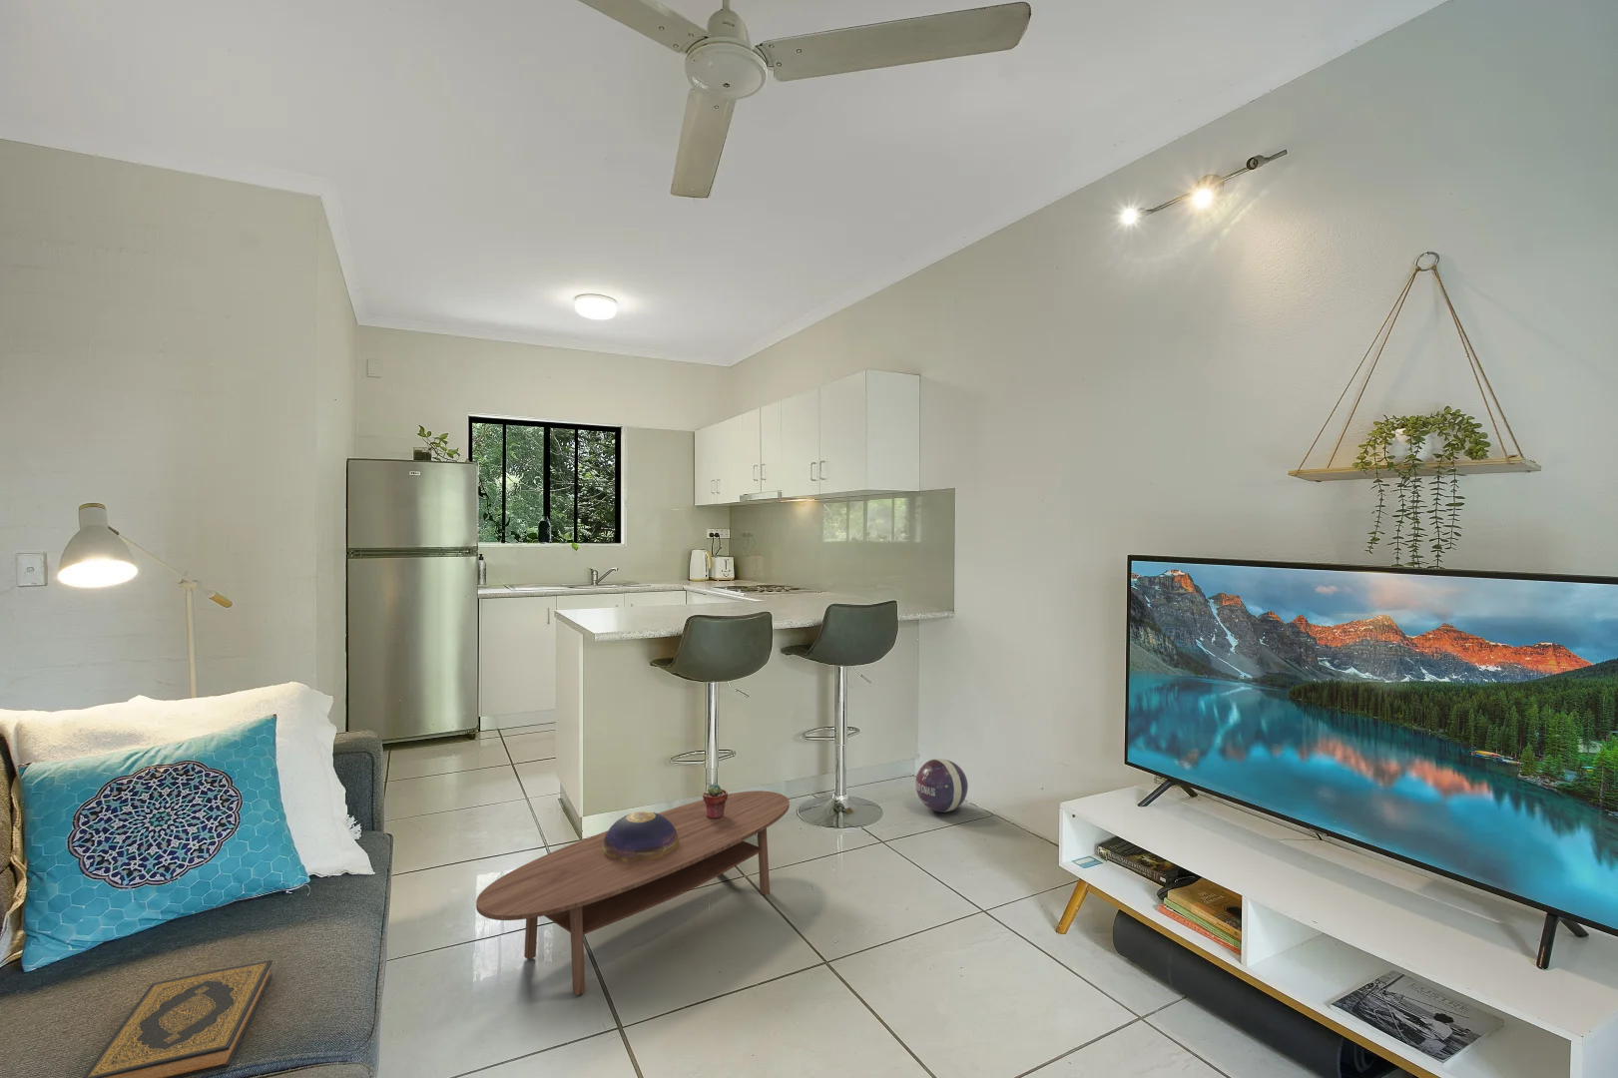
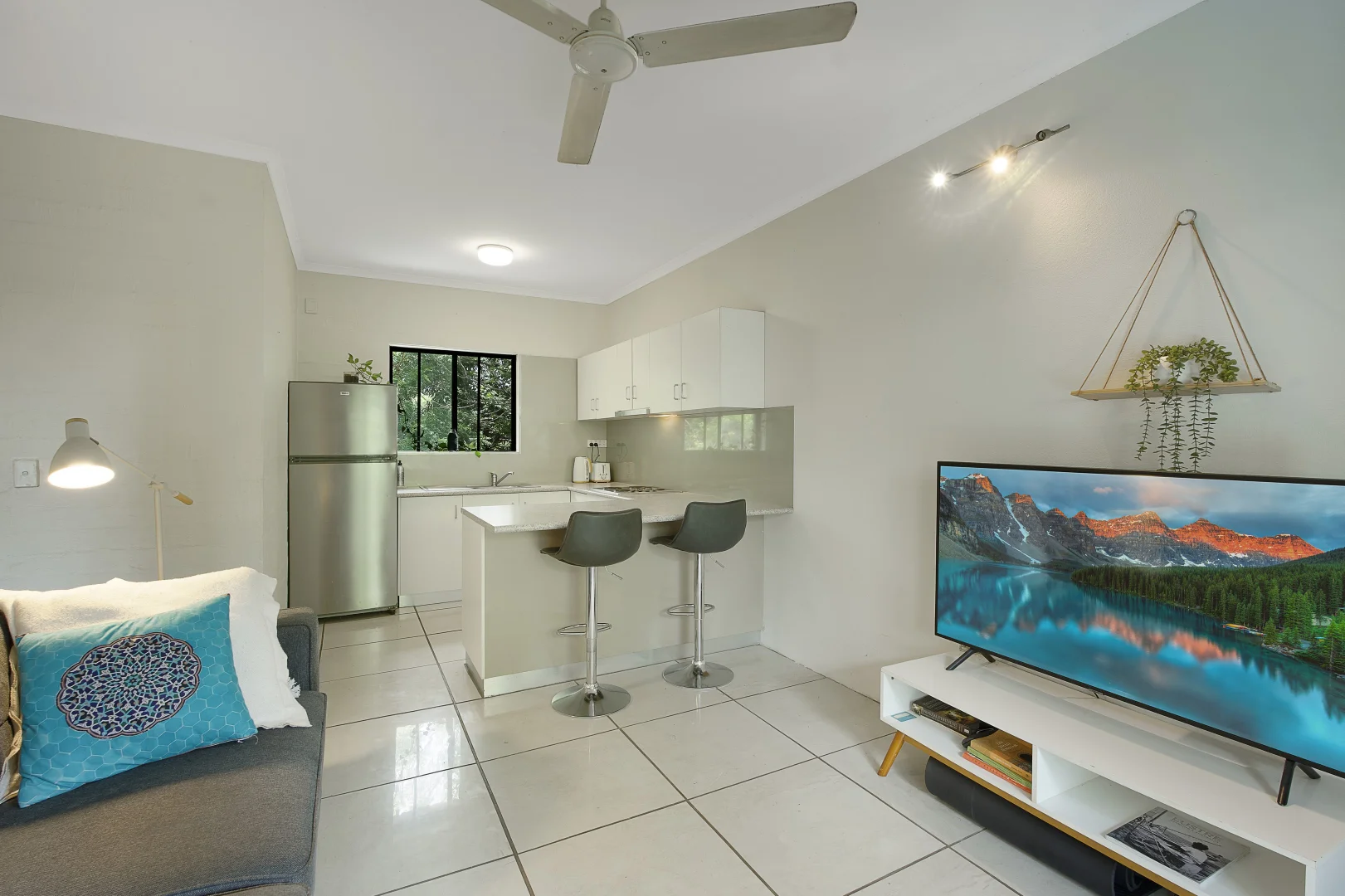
- hardback book [82,959,273,1078]
- coffee table [475,789,790,996]
- ball [914,758,970,813]
- potted succulent [701,782,729,818]
- decorative bowl [601,811,678,861]
